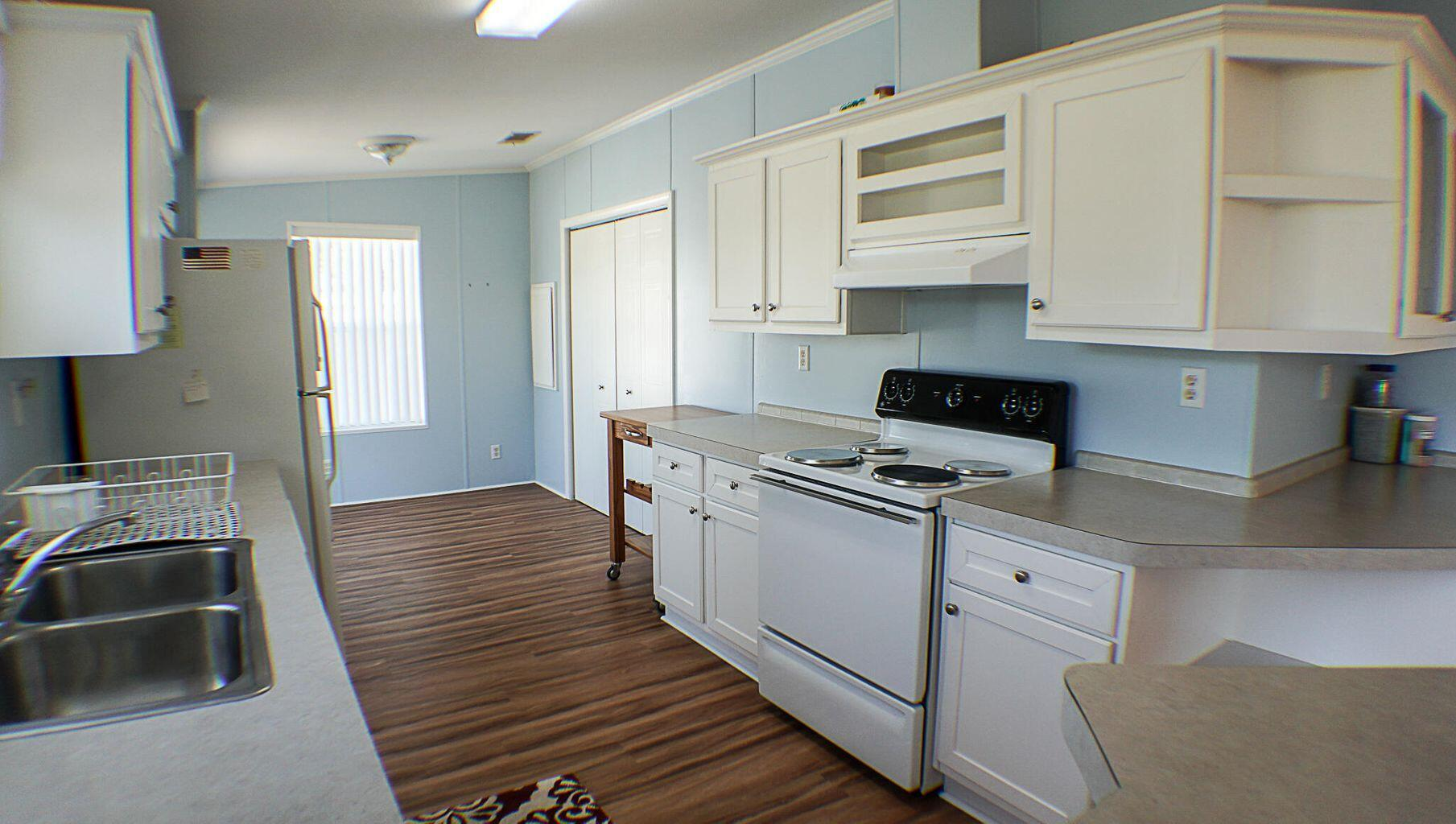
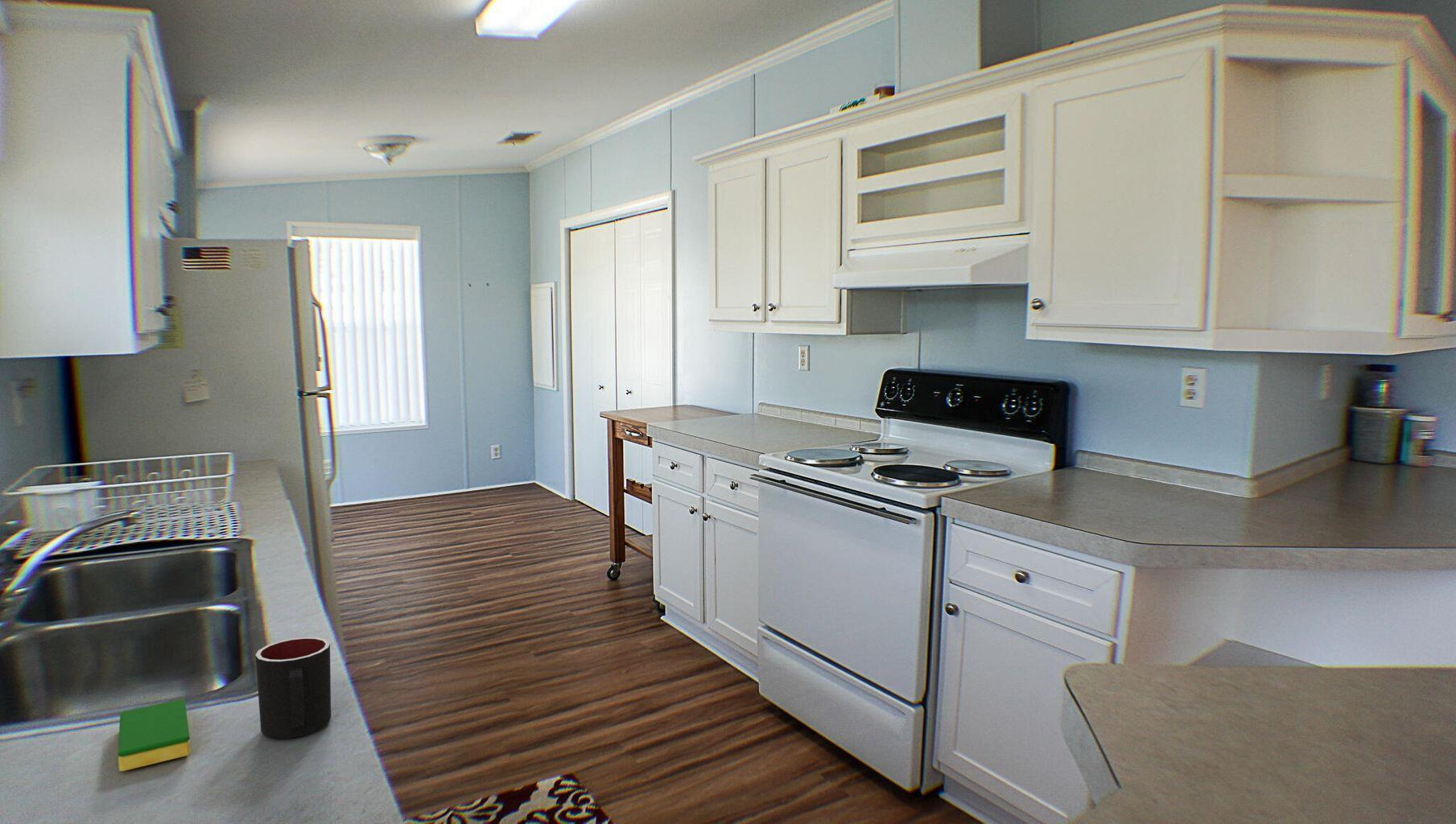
+ mug [255,637,332,740]
+ dish sponge [118,698,191,772]
